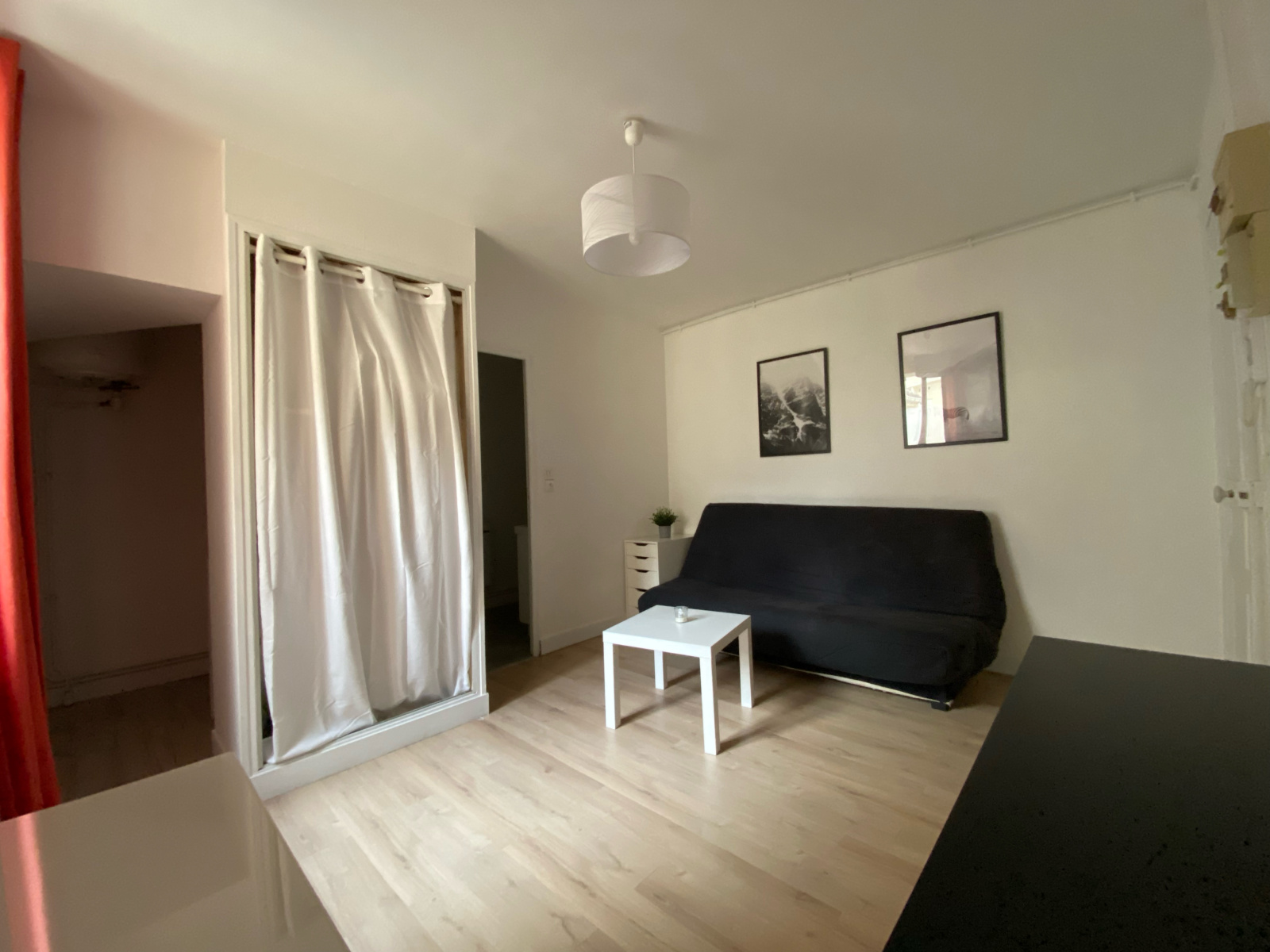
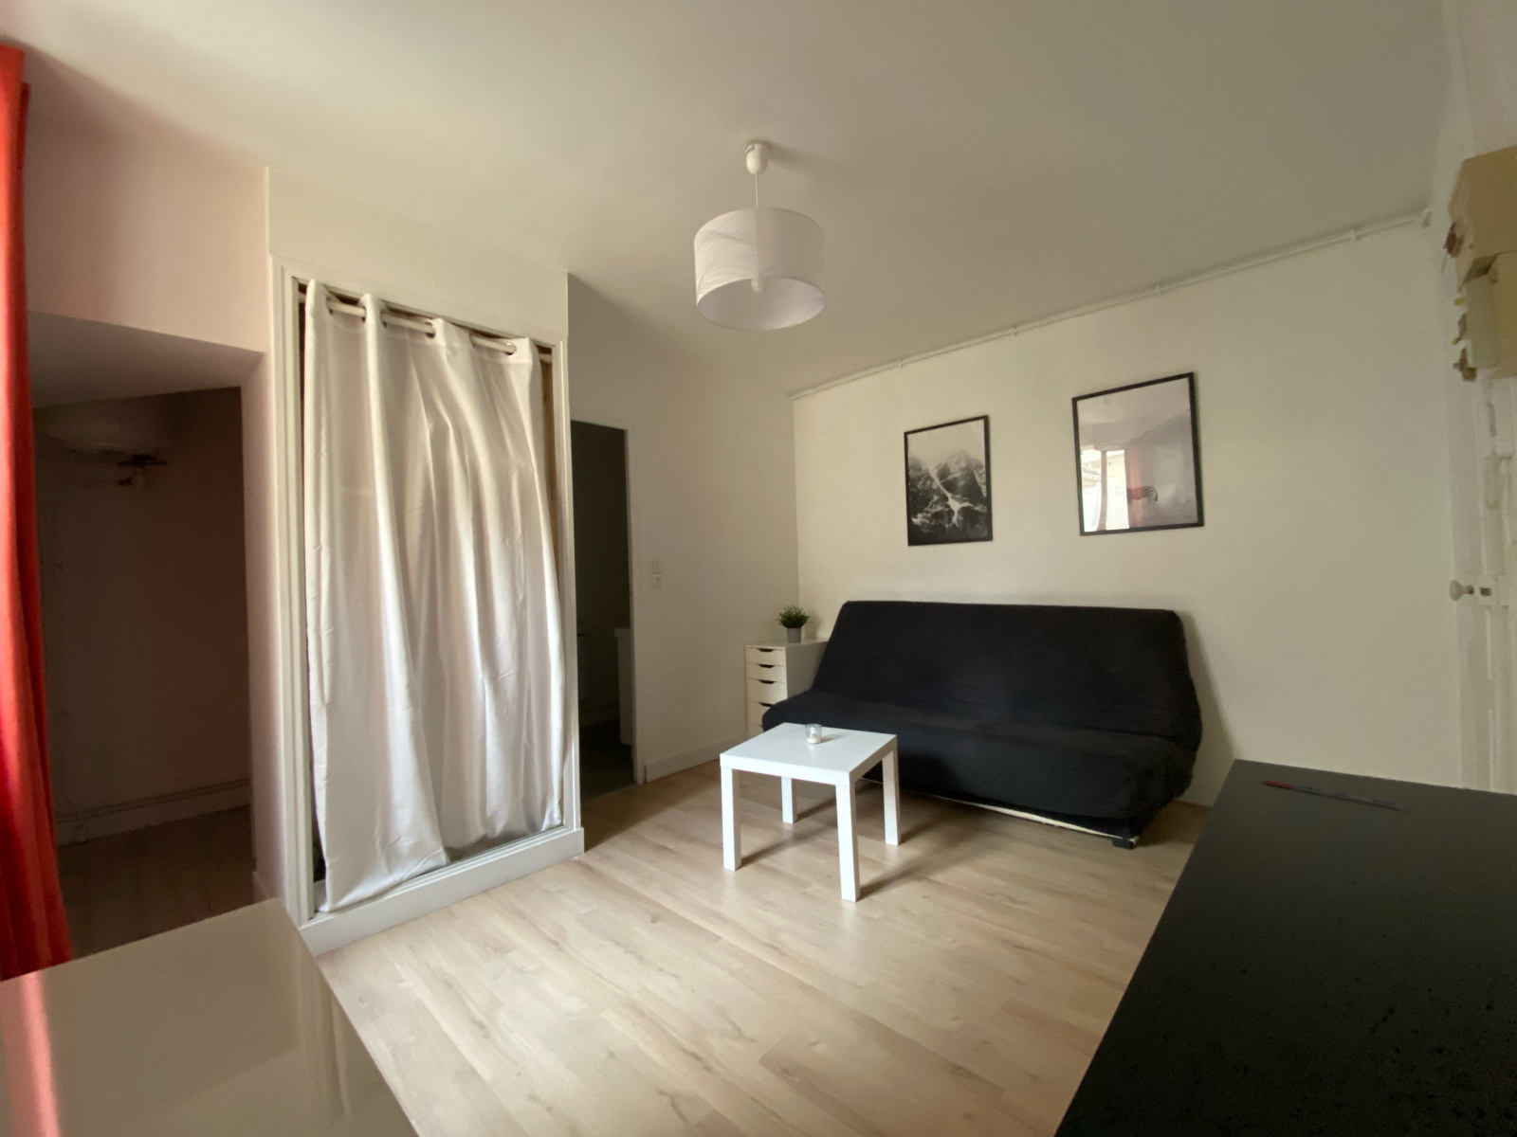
+ pen [1263,779,1405,807]
